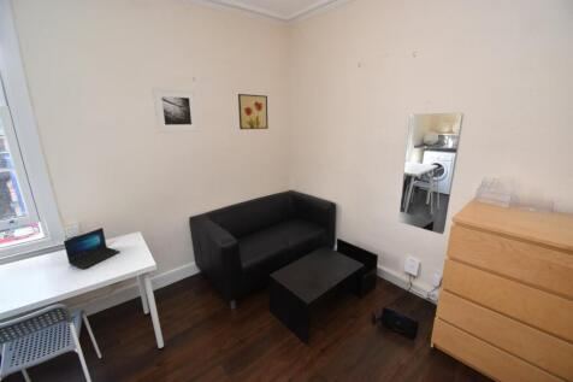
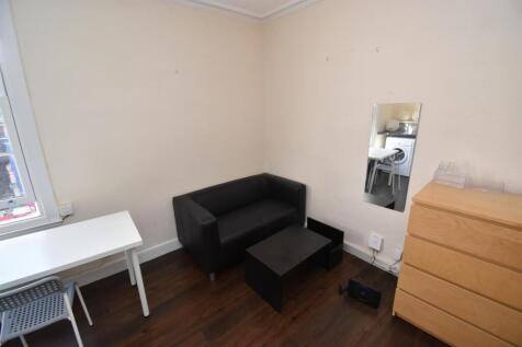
- wall art [237,93,270,130]
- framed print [152,87,200,134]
- laptop [63,227,120,270]
